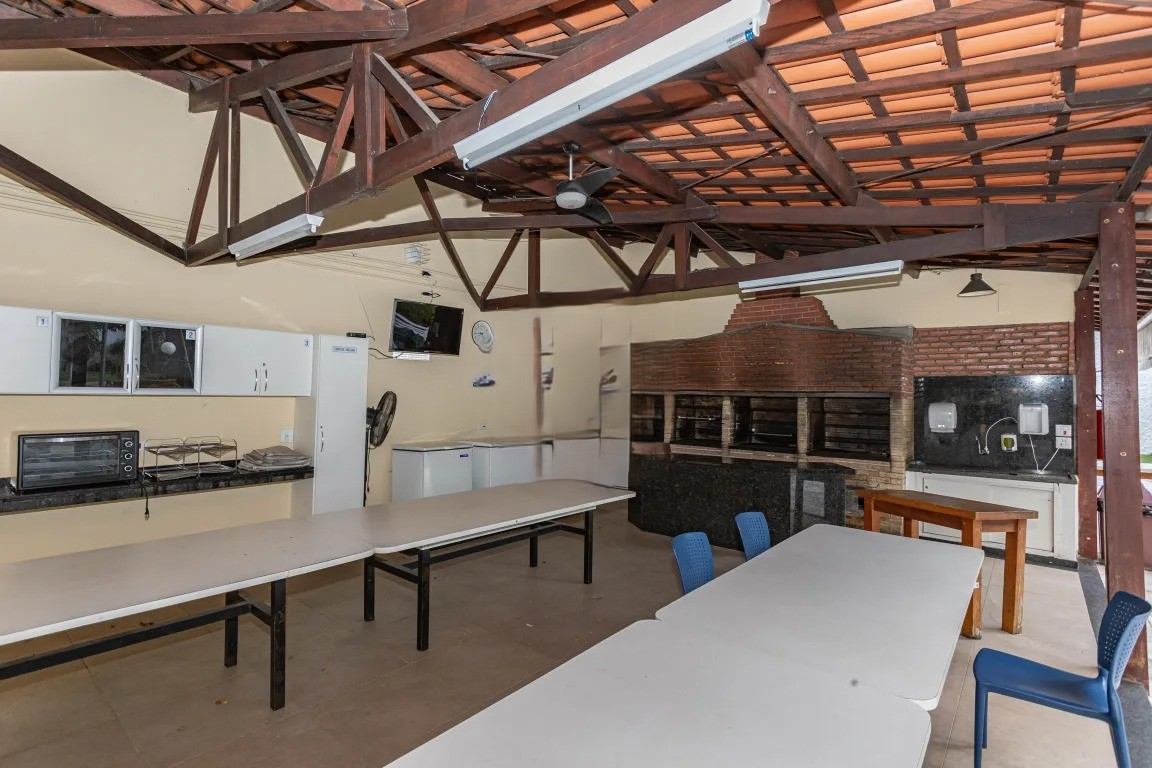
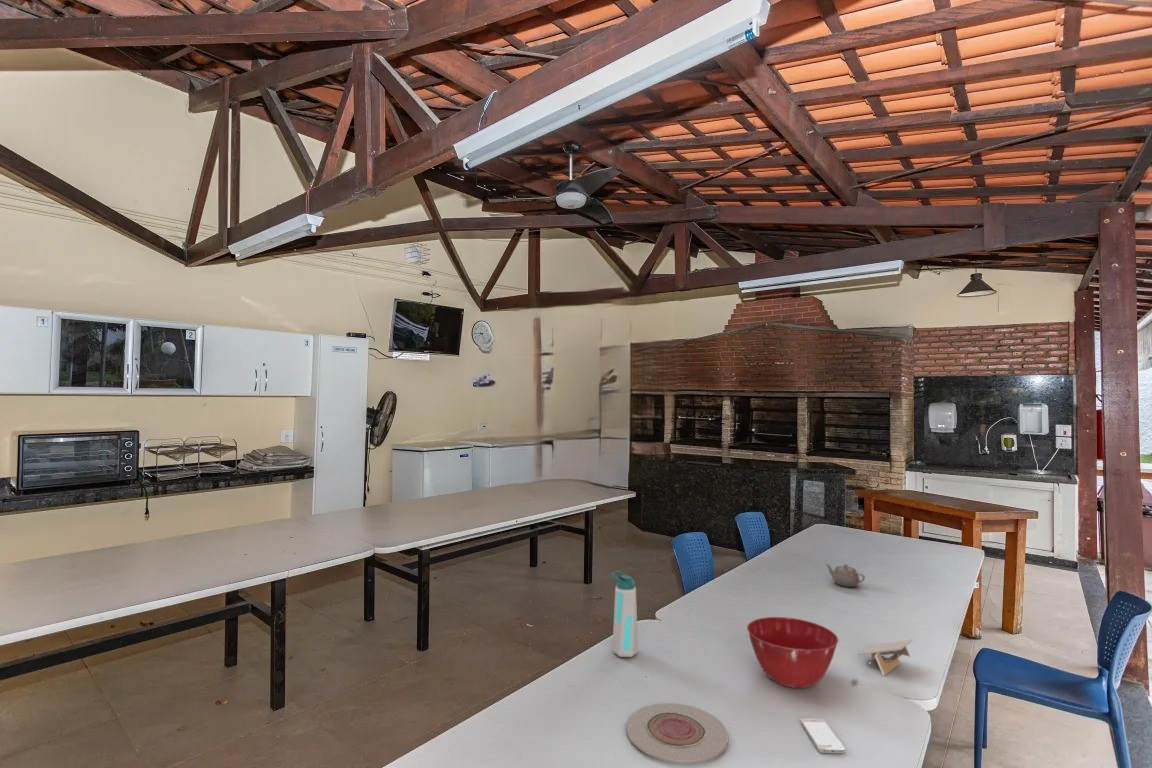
+ teapot [825,563,866,588]
+ mixing bowl [746,616,839,689]
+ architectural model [858,639,914,676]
+ water bottle [610,570,639,658]
+ plate [625,702,729,765]
+ smartphone [799,717,846,754]
